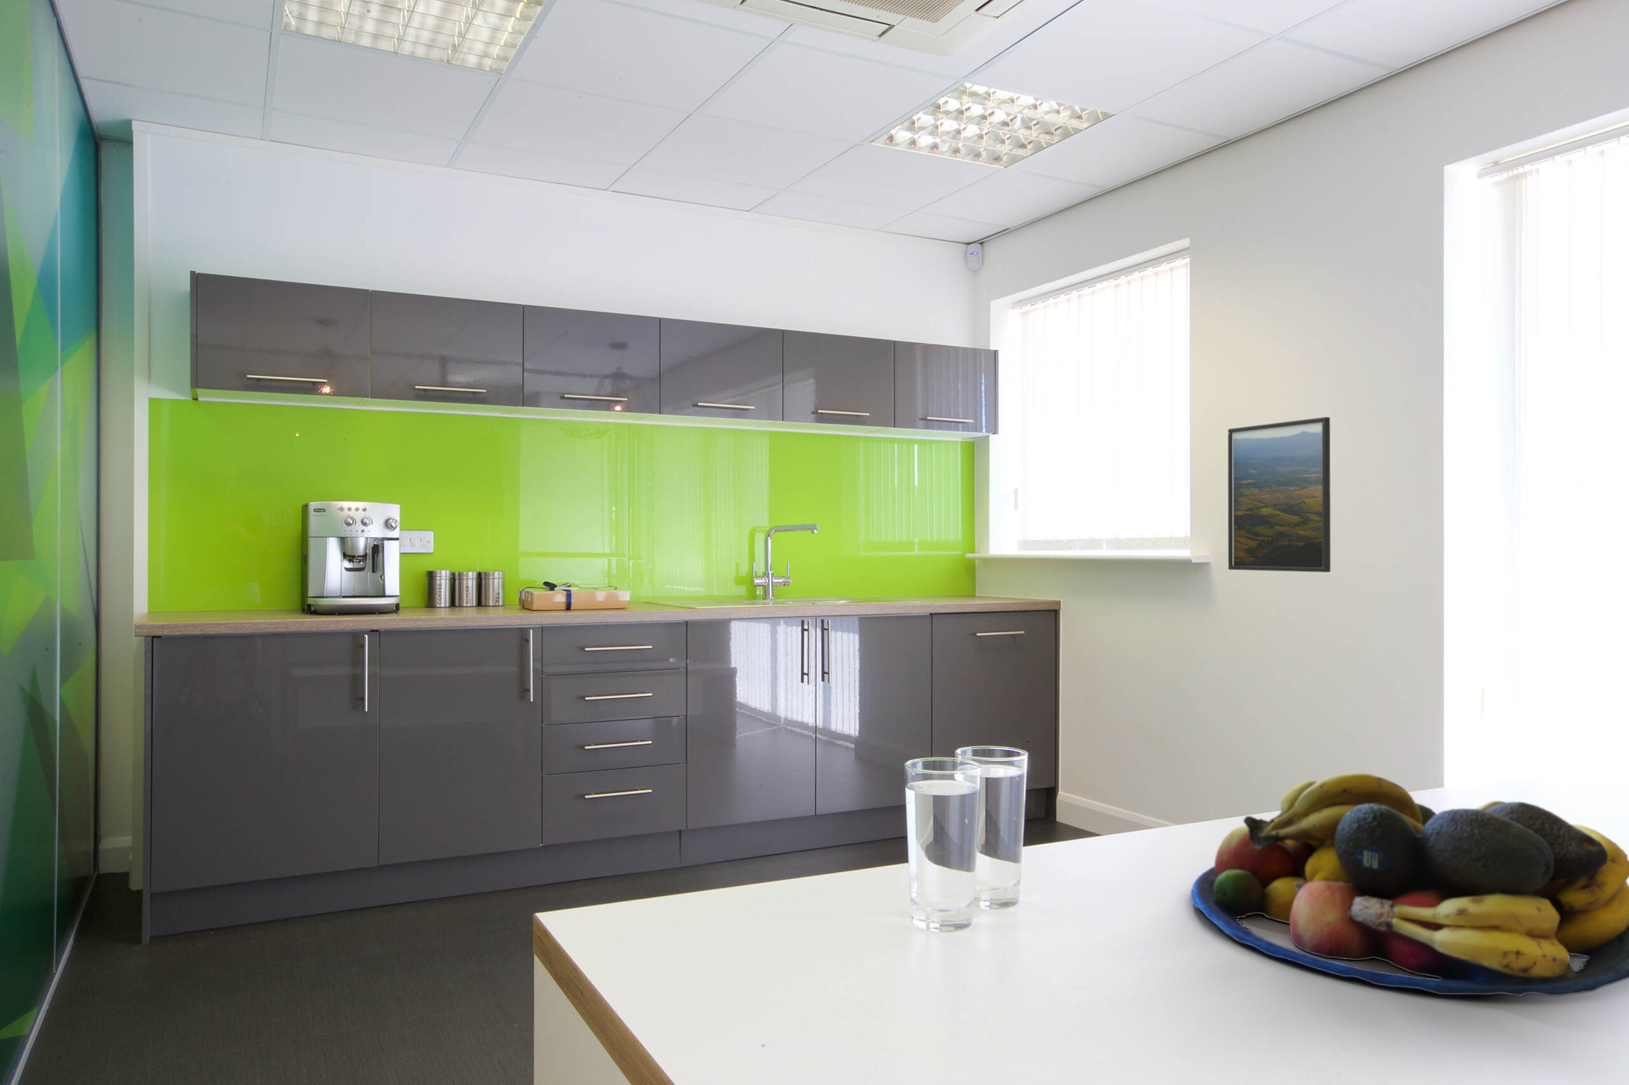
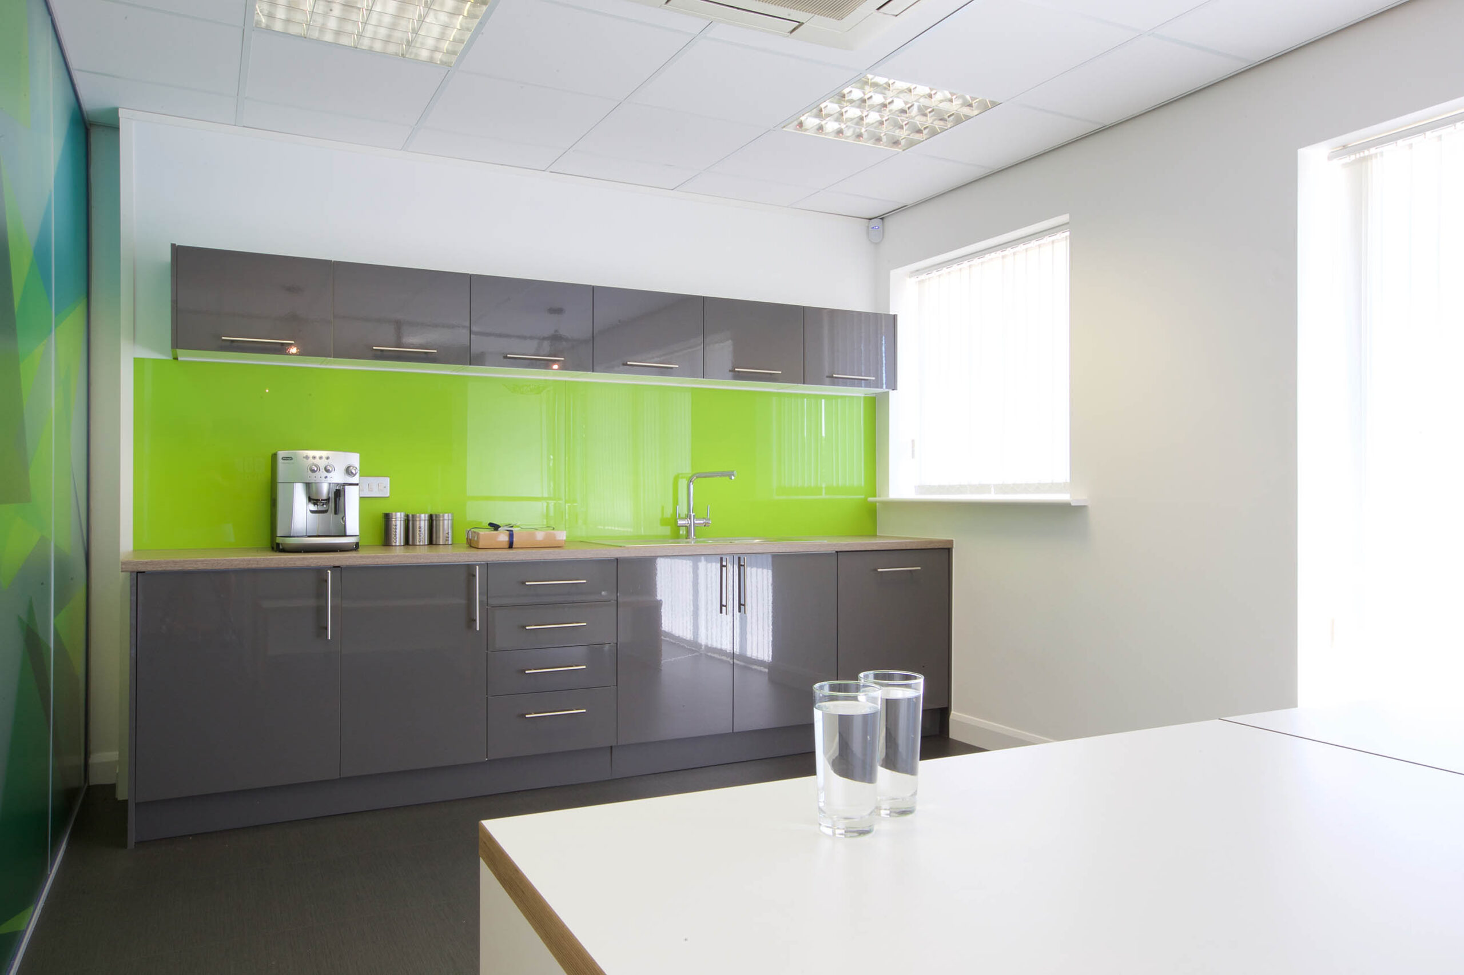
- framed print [1227,417,1331,573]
- fruit bowl [1191,773,1629,998]
